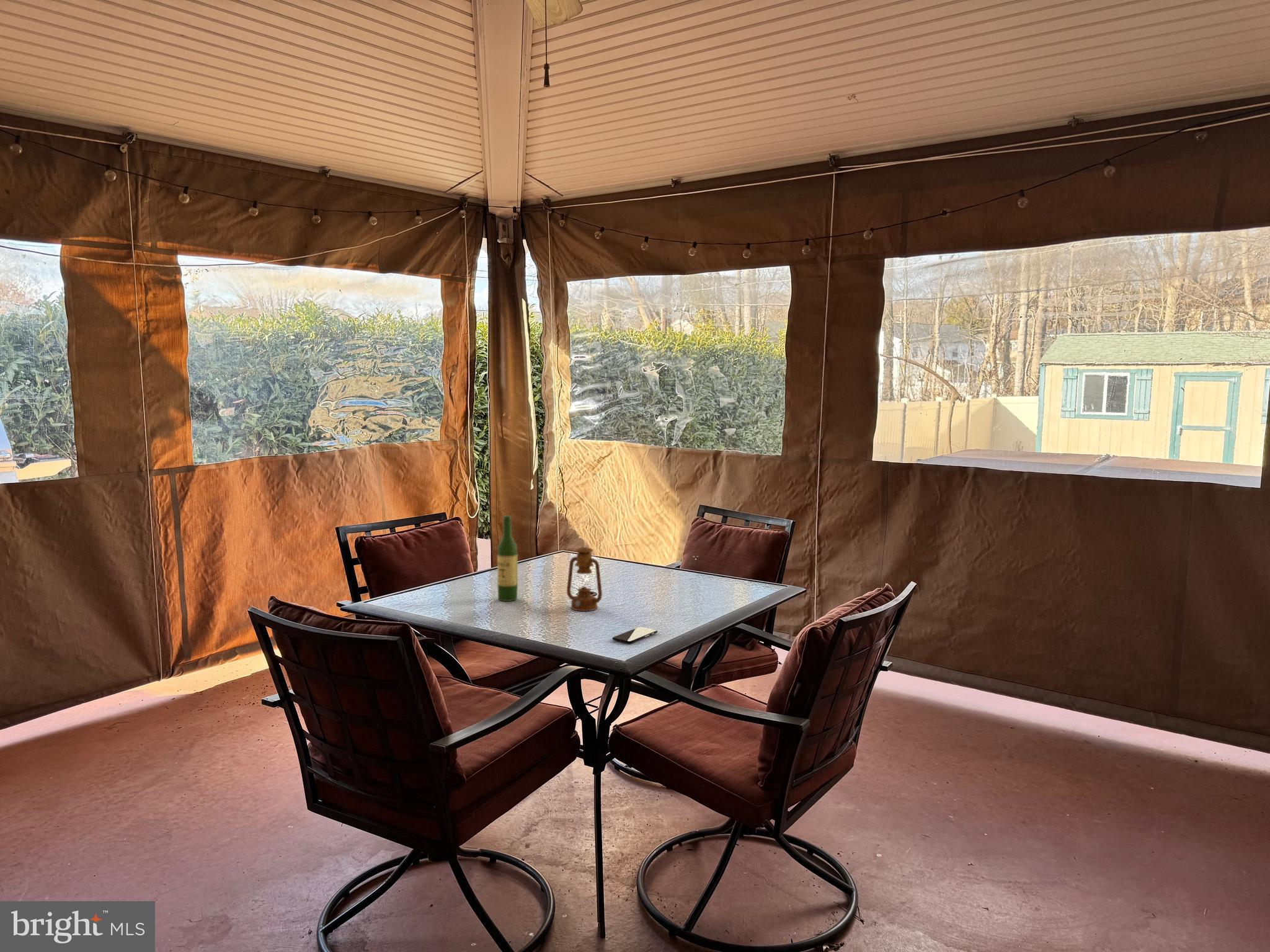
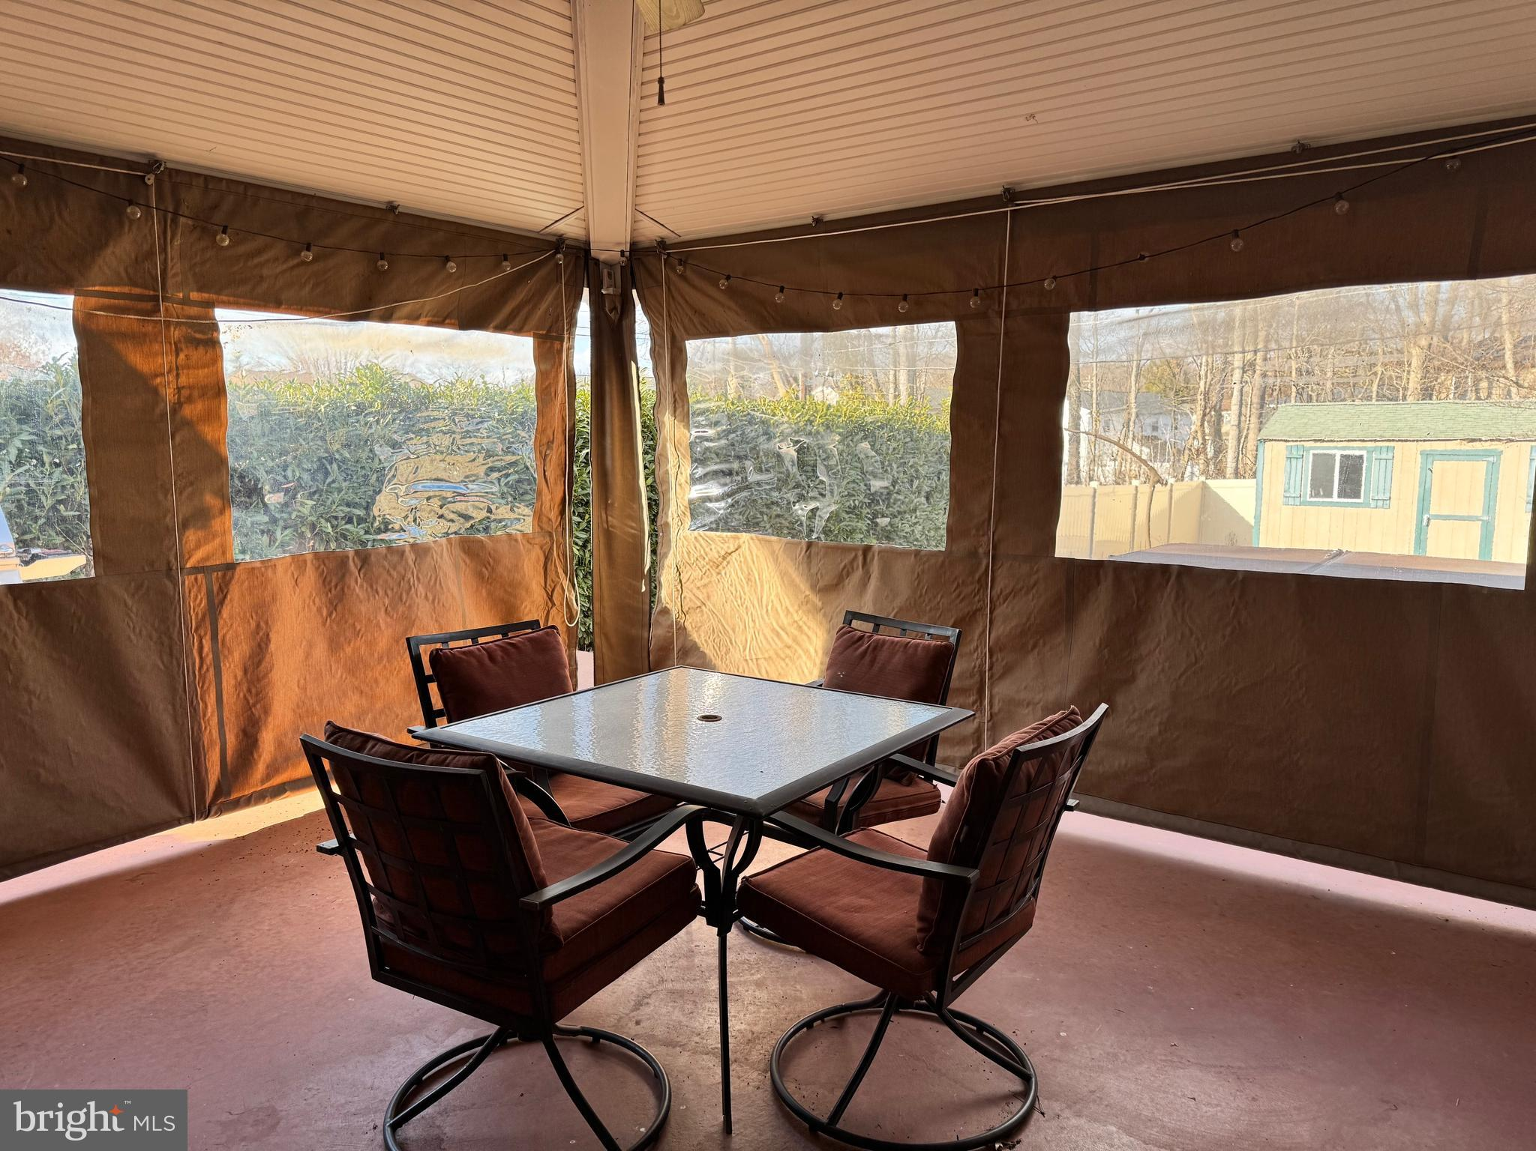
- lantern [566,521,603,612]
- smartphone [612,626,658,644]
- wine bottle [497,515,518,602]
